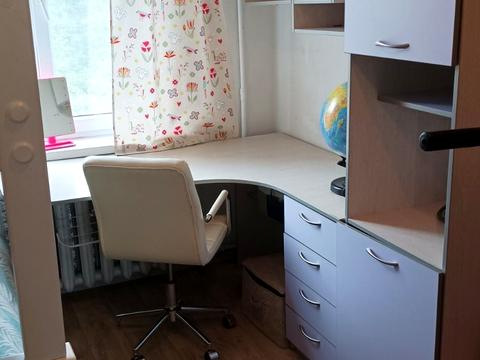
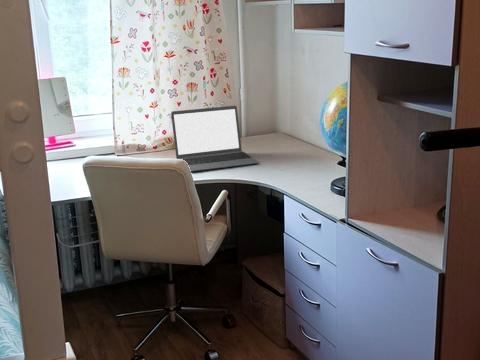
+ laptop [170,105,260,173]
